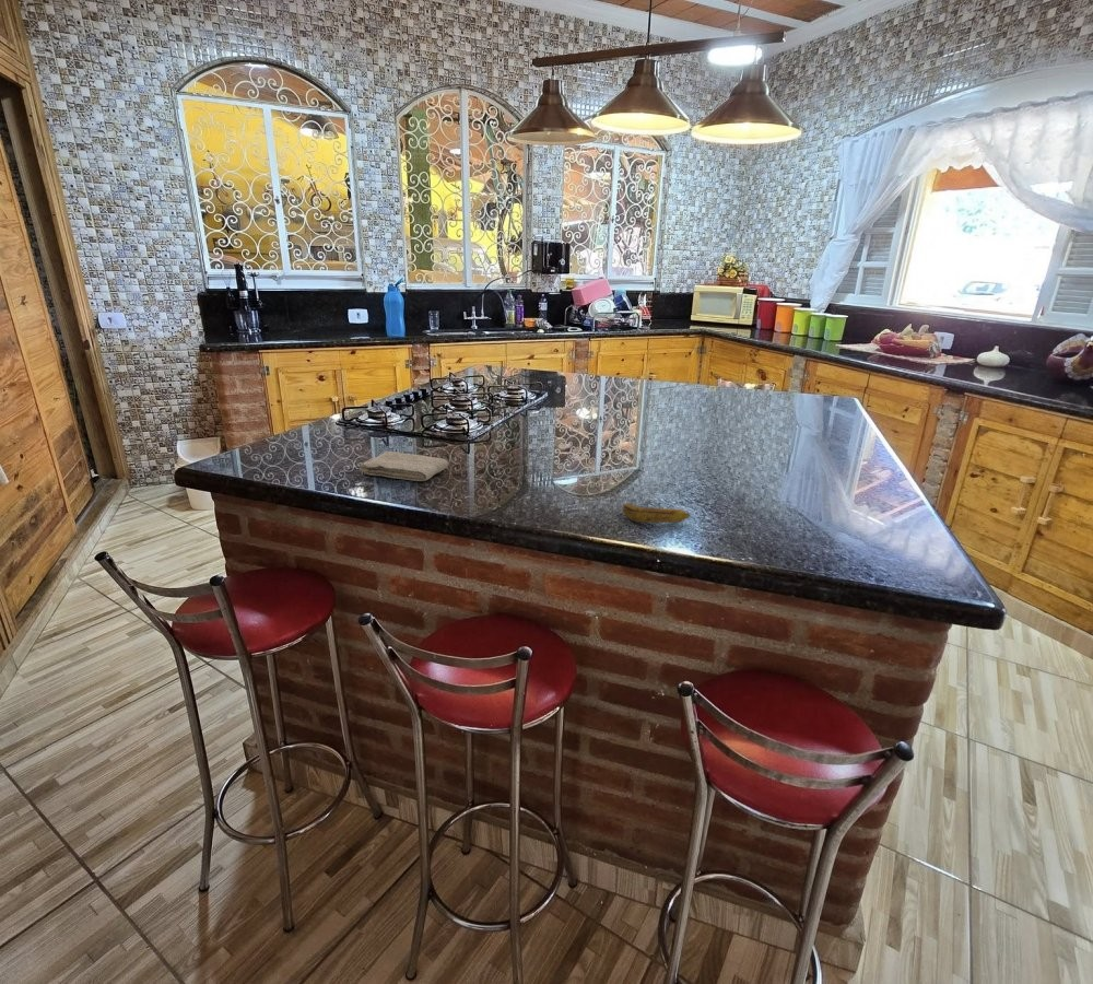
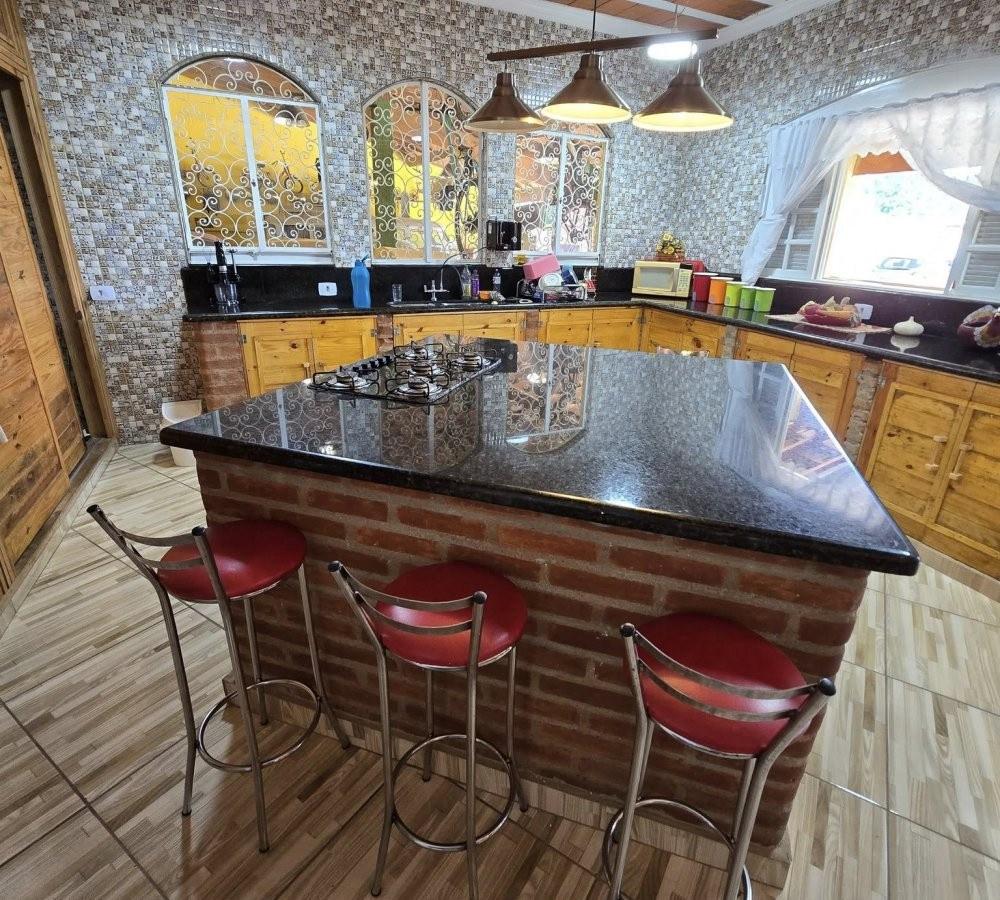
- washcloth [359,450,449,482]
- banana [621,502,691,524]
